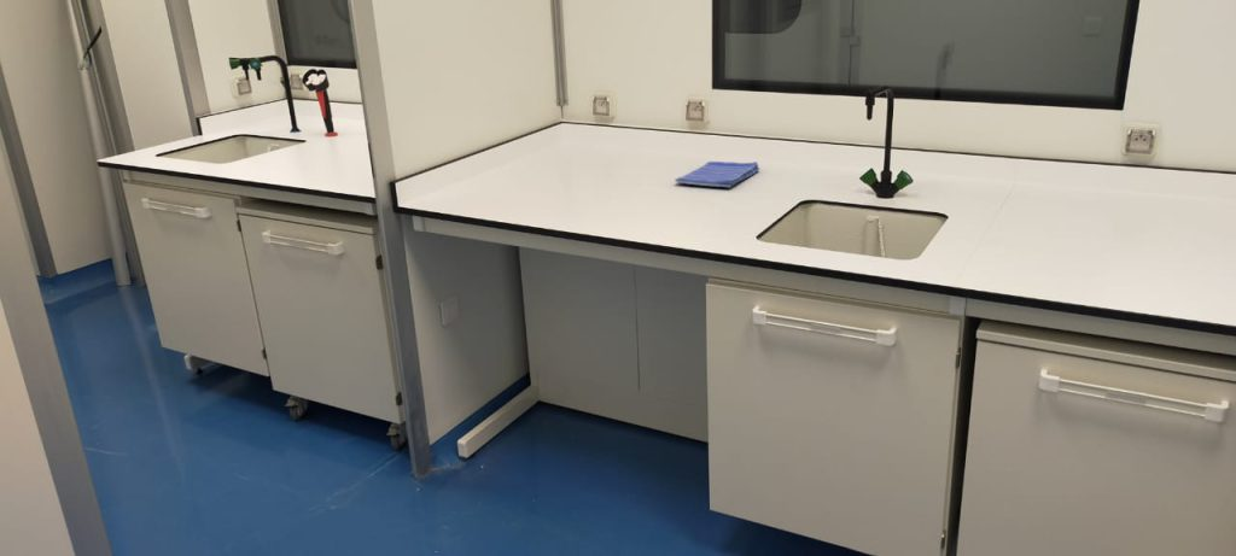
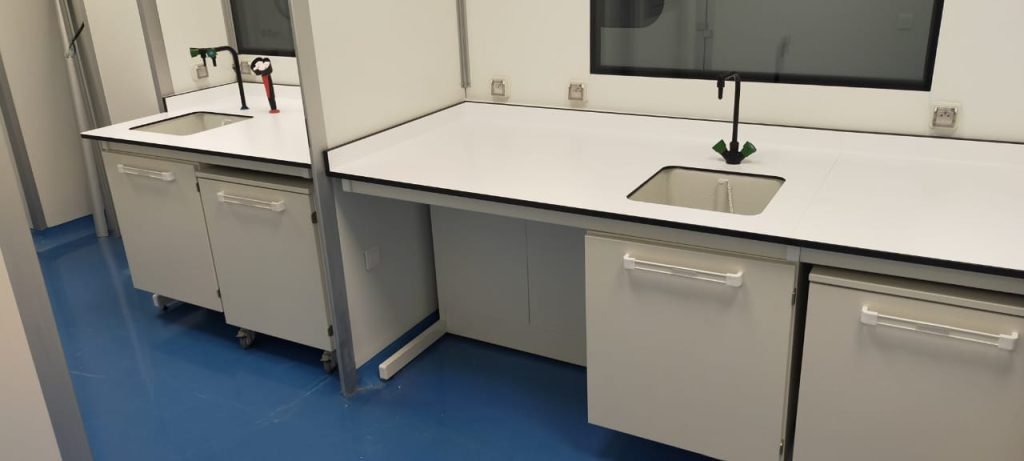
- dish towel [674,160,760,188]
